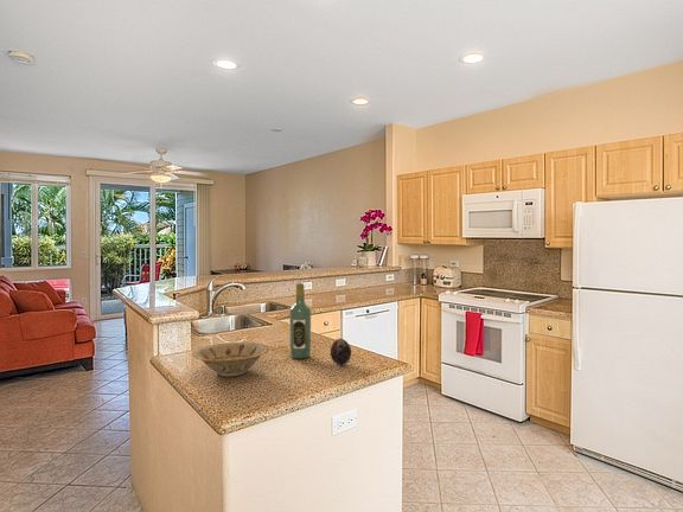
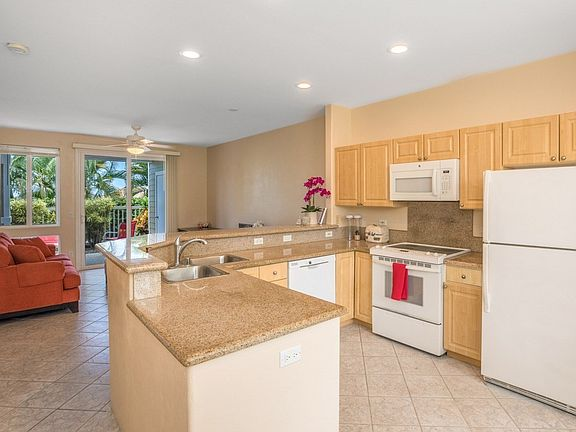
- bowl [191,341,270,377]
- wine bottle [288,282,312,360]
- decorative egg [330,338,352,365]
